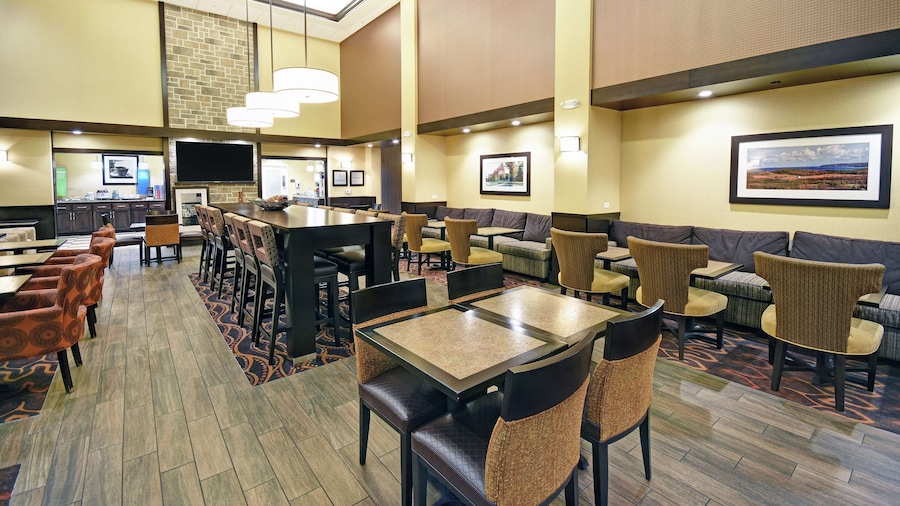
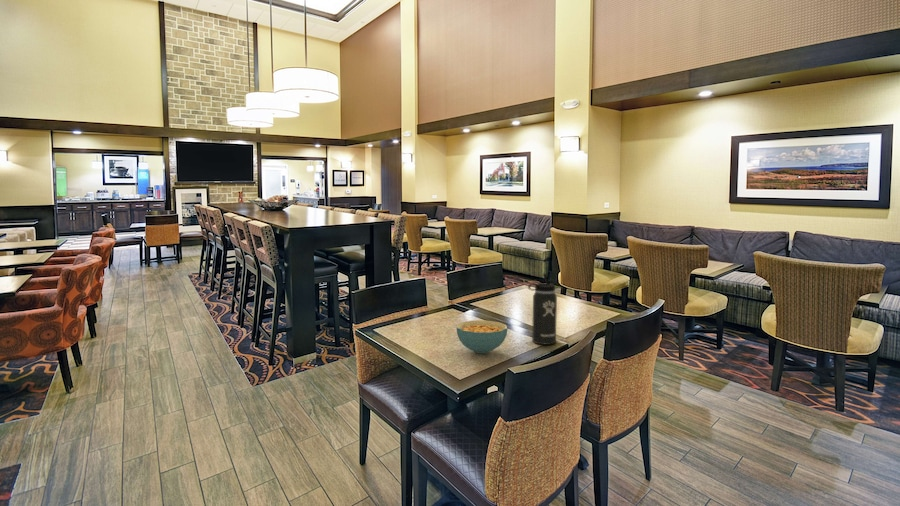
+ thermos bottle [527,272,558,346]
+ cereal bowl [456,319,508,354]
